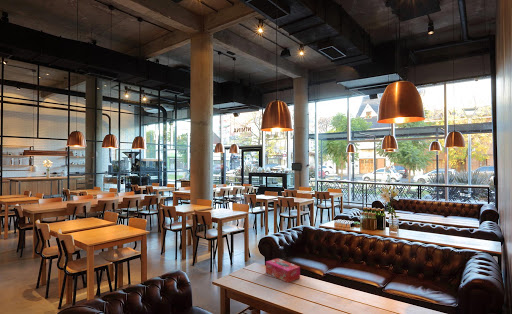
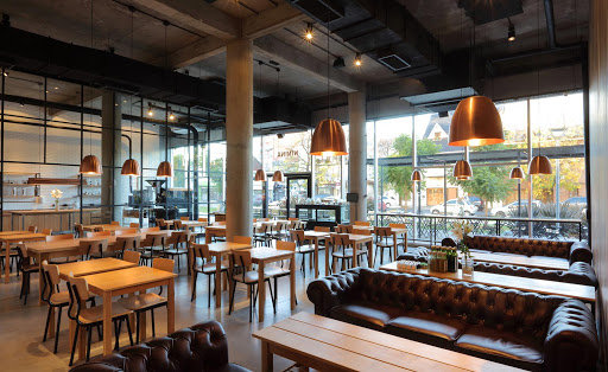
- tissue box [265,257,301,284]
